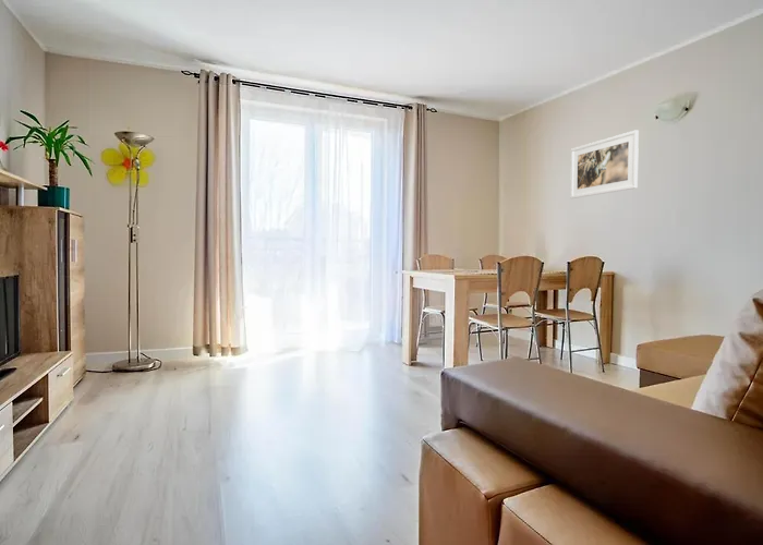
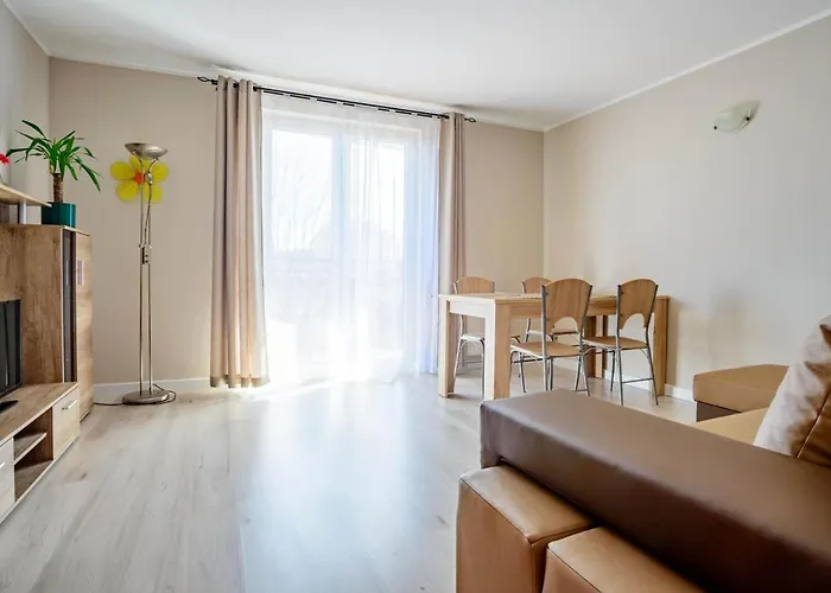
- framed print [569,129,640,199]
